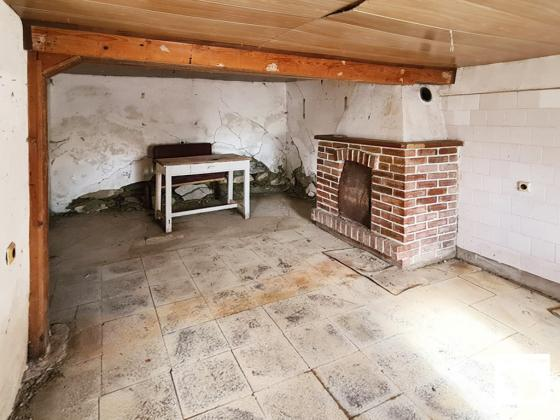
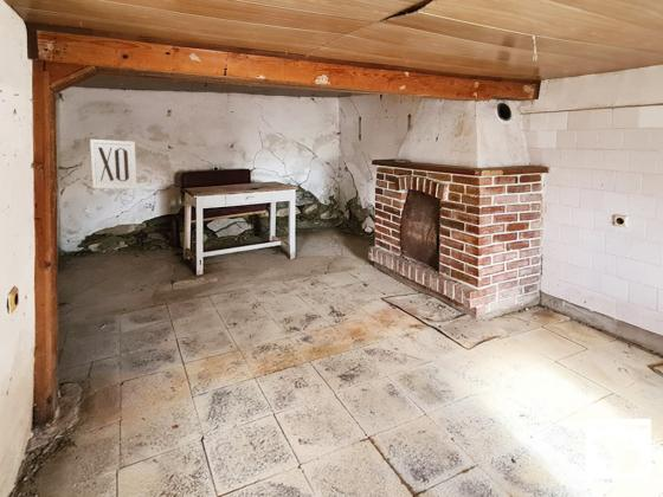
+ wall art [89,138,139,191]
